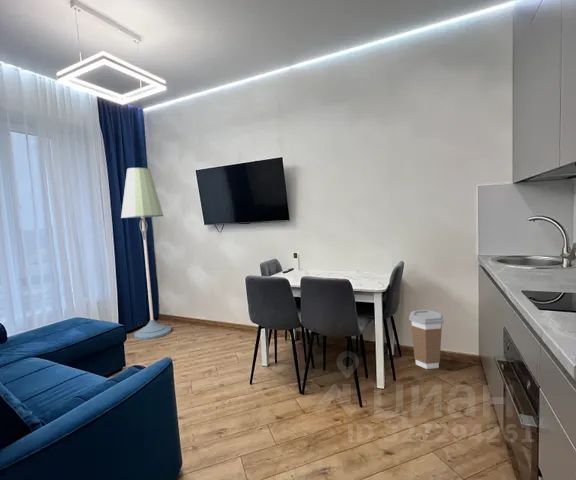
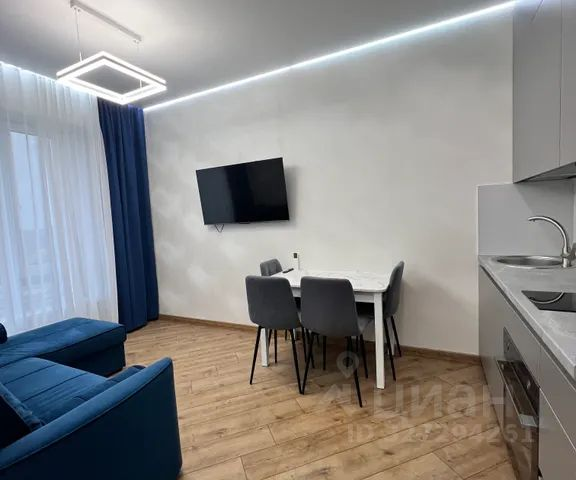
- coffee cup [408,309,445,370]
- floor lamp [120,167,172,341]
